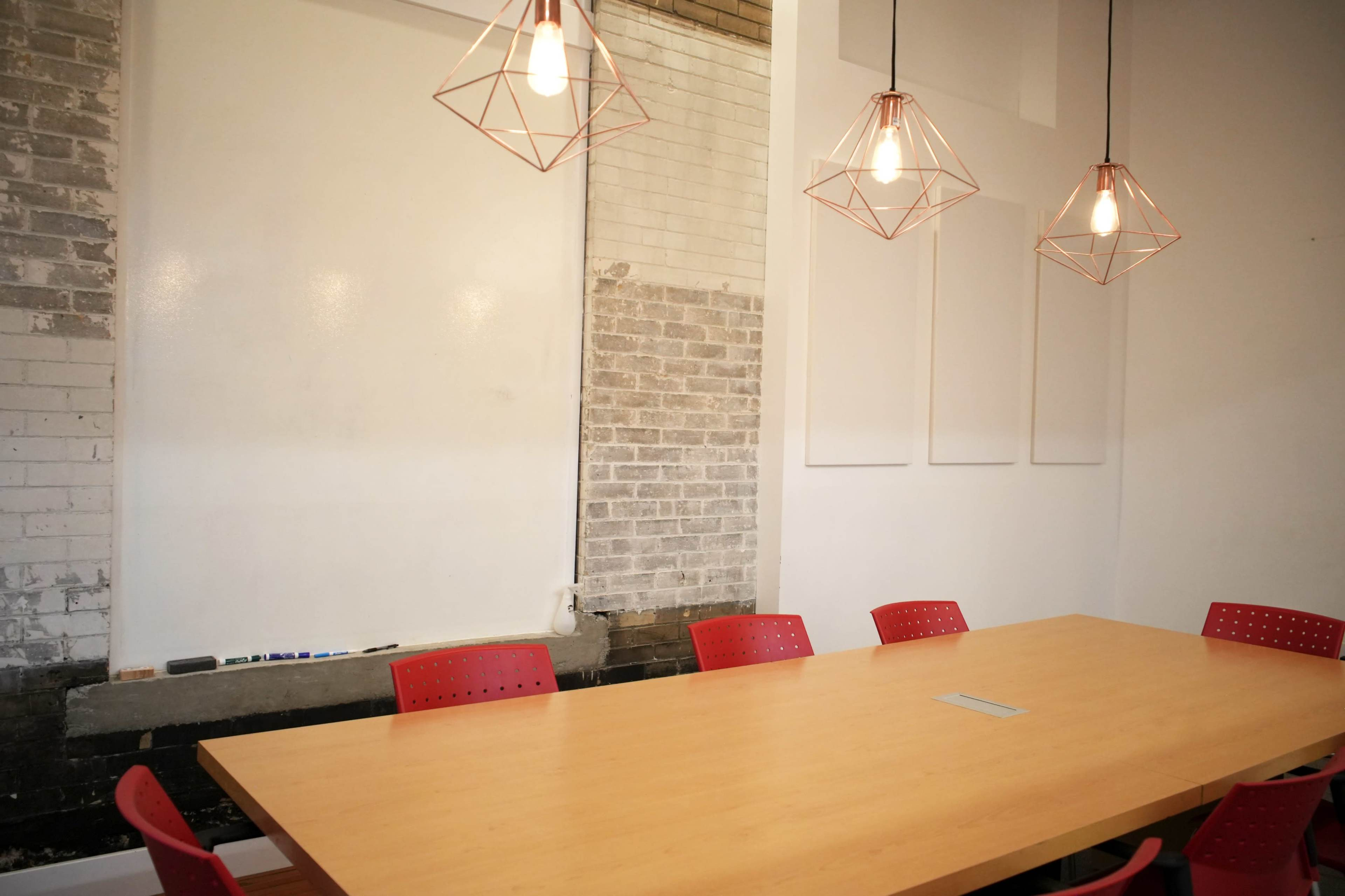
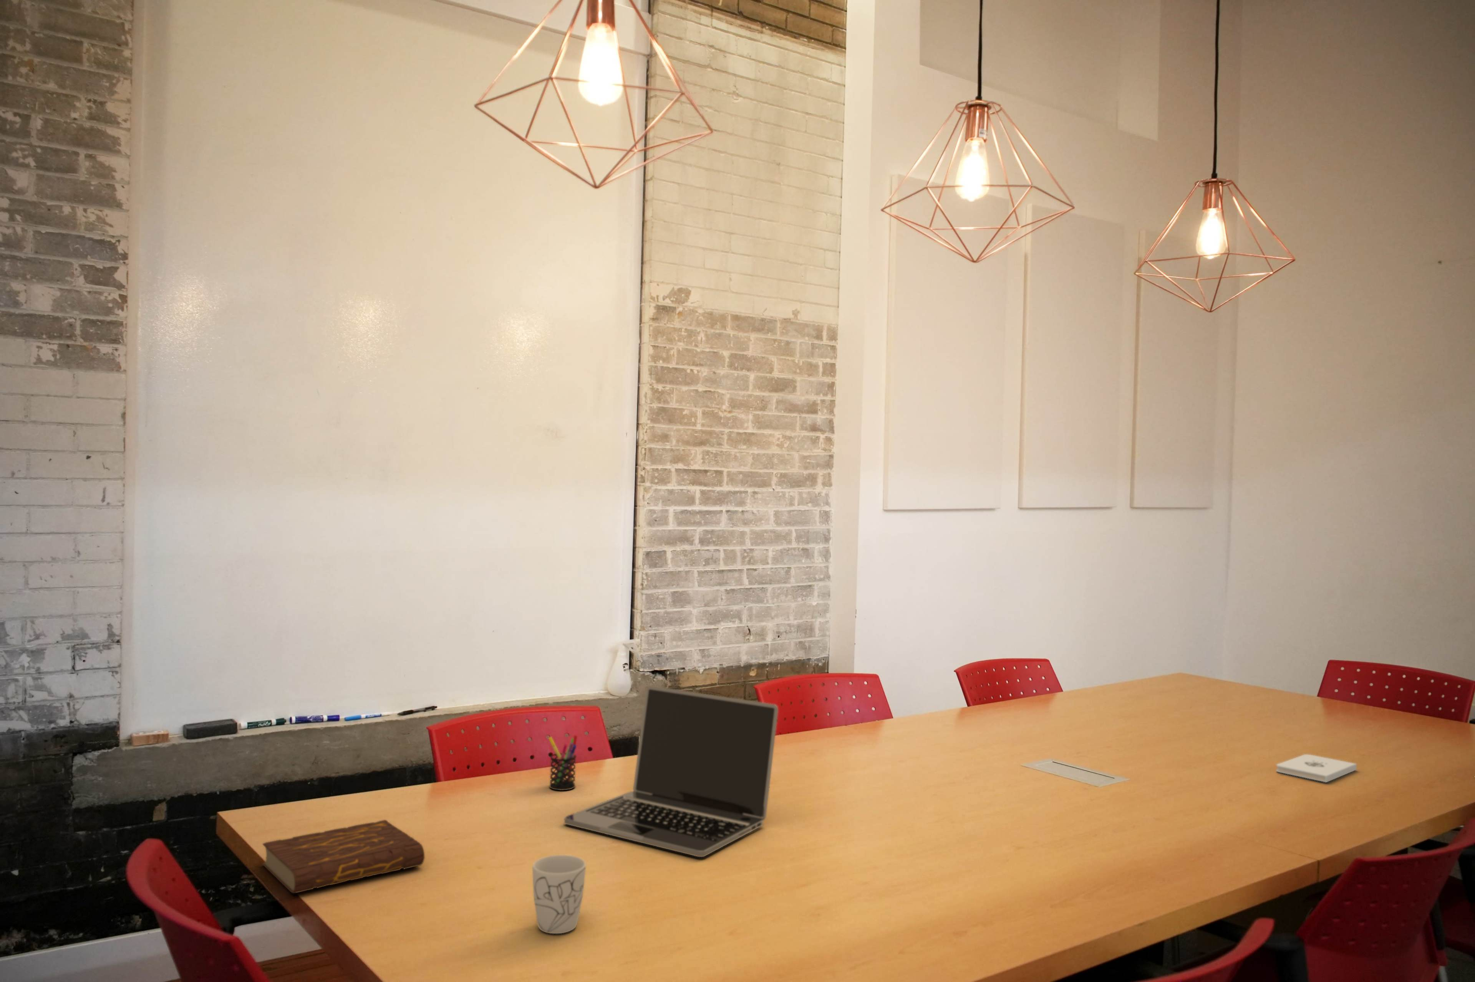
+ pen holder [548,734,578,791]
+ mug [532,855,586,934]
+ laptop [564,685,779,857]
+ notepad [1277,754,1357,783]
+ book [262,820,426,893]
